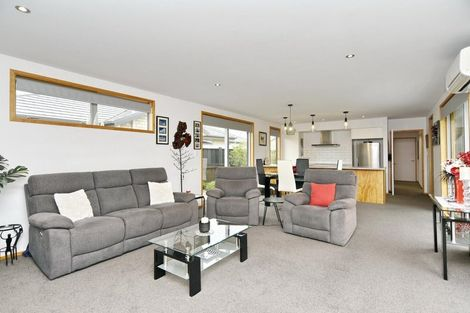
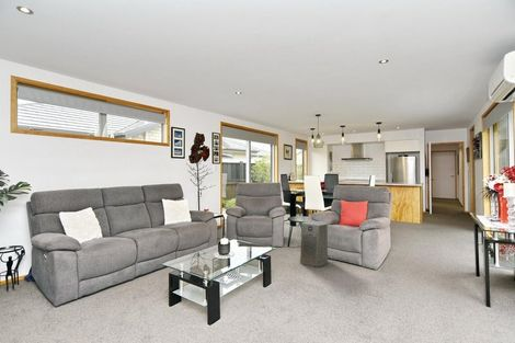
+ fan [299,220,329,268]
